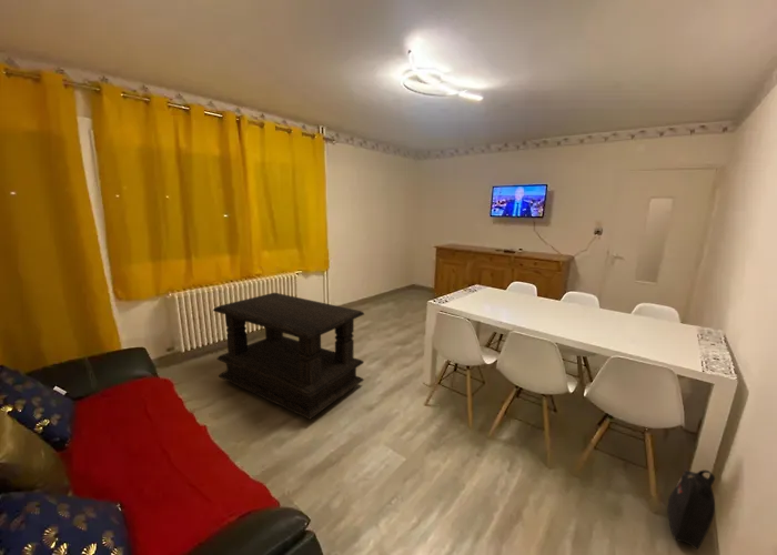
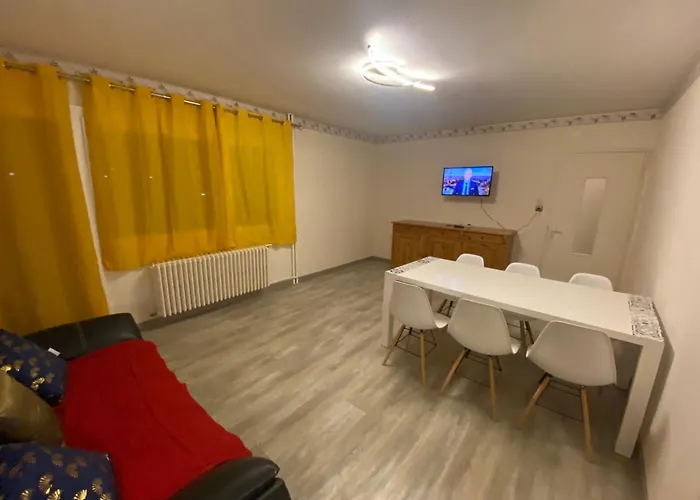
- backpack [666,468,716,551]
- coffee table [212,292,365,421]
